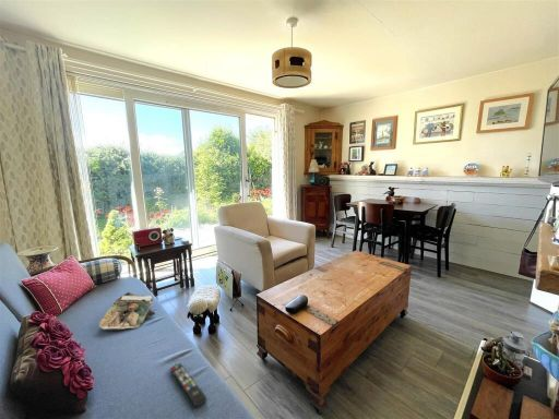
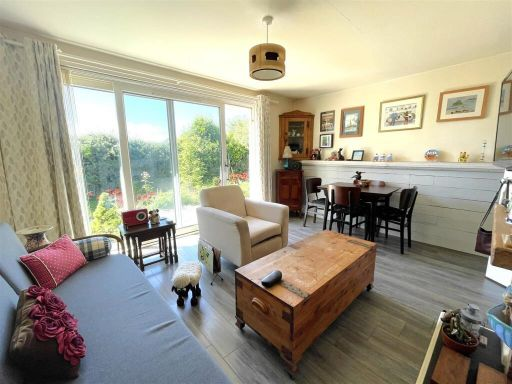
- magazine [97,291,156,331]
- remote control [169,362,207,409]
